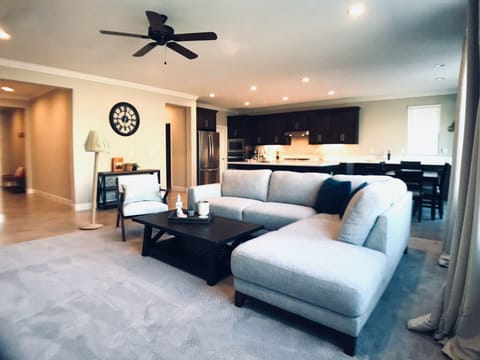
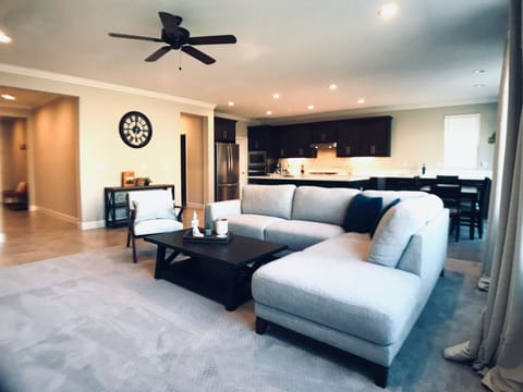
- floor lamp [79,128,112,230]
